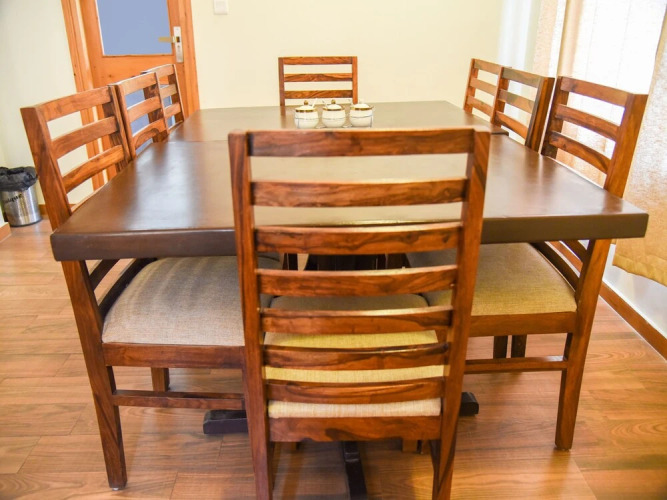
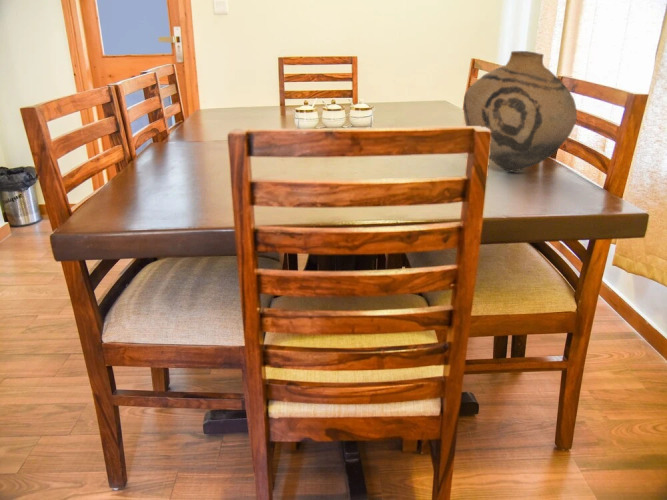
+ vase [462,50,578,172]
